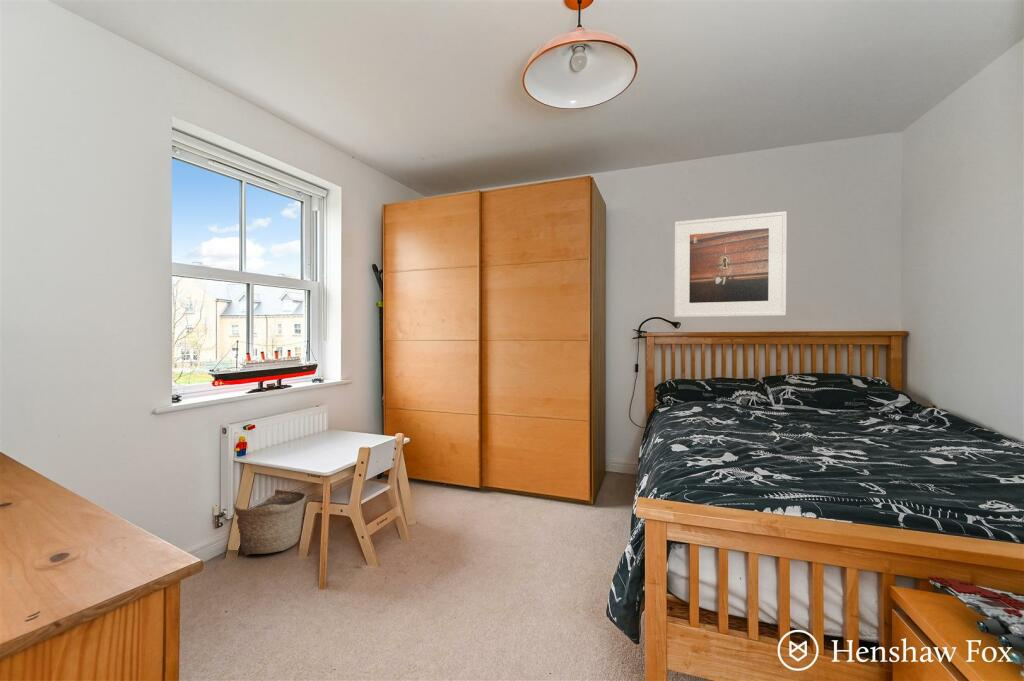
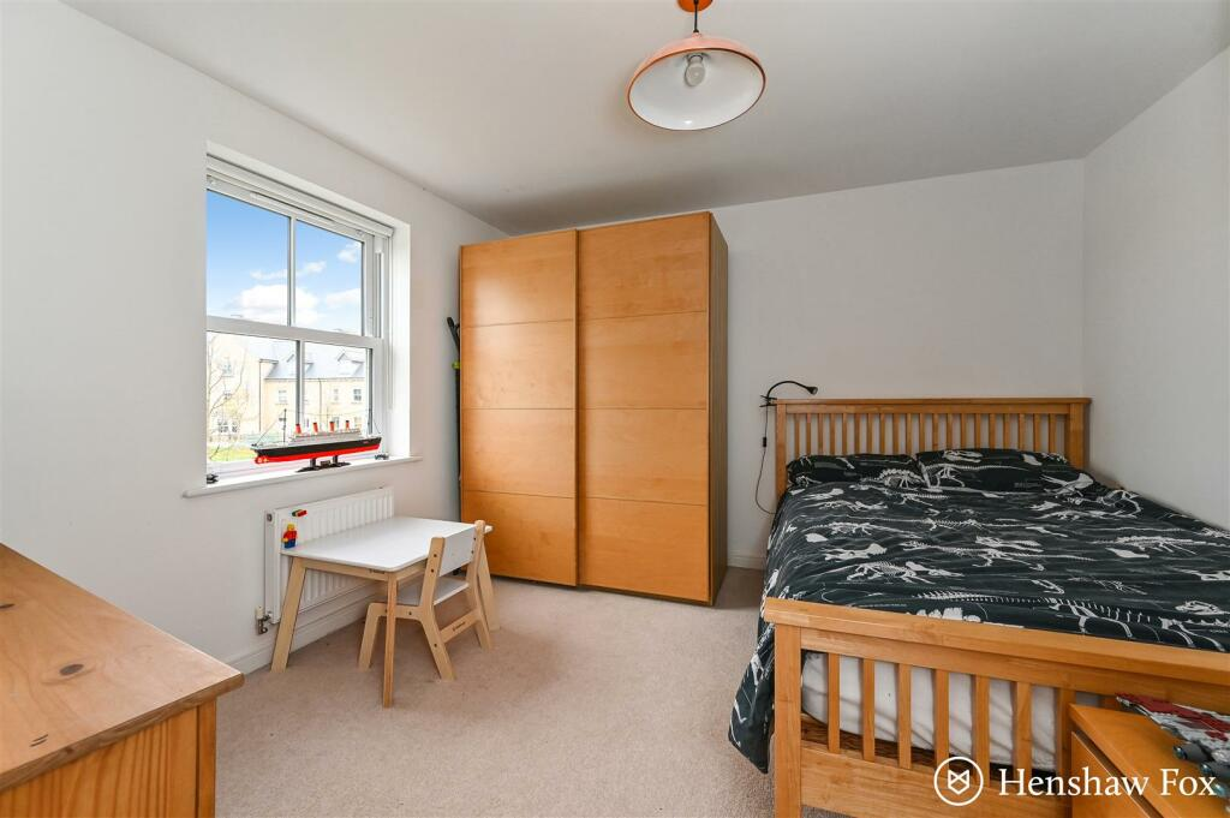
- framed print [673,211,788,318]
- basket [233,488,307,557]
